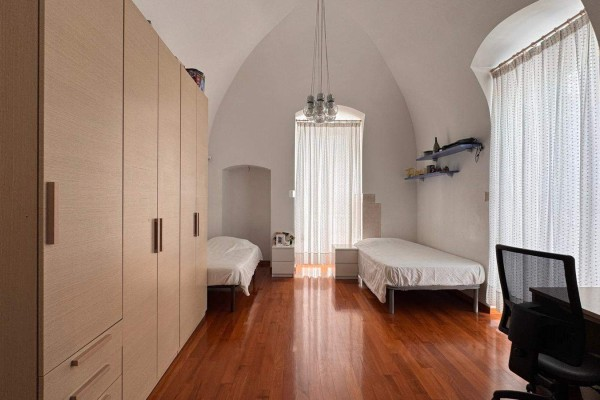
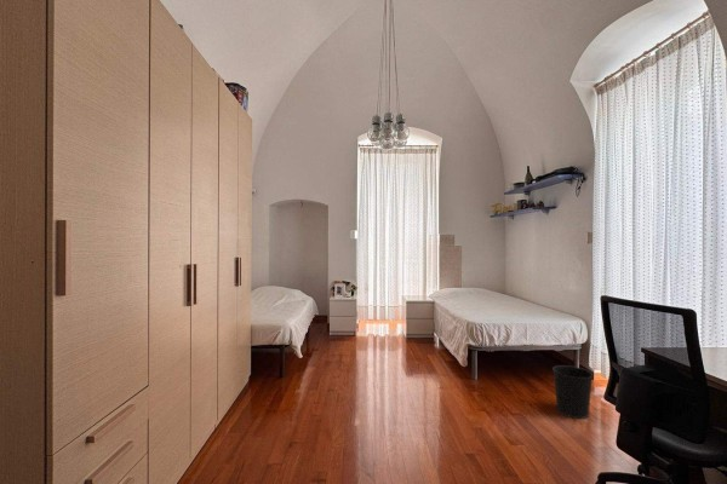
+ wastebasket [551,364,595,420]
